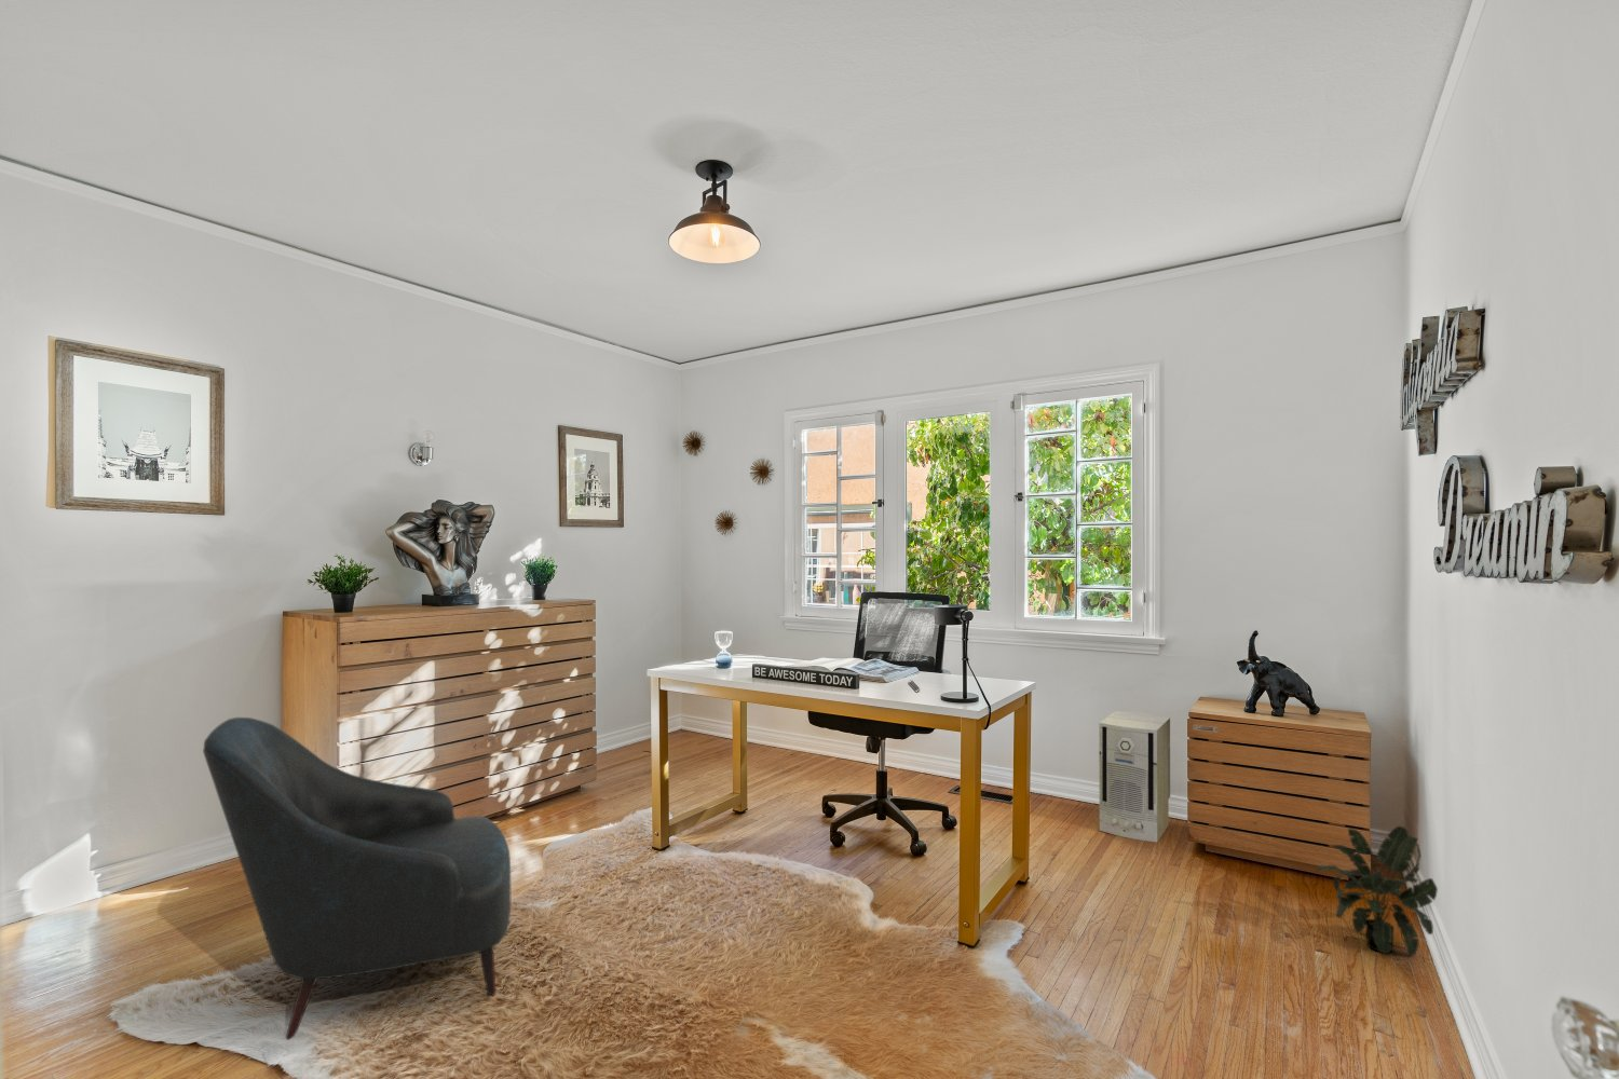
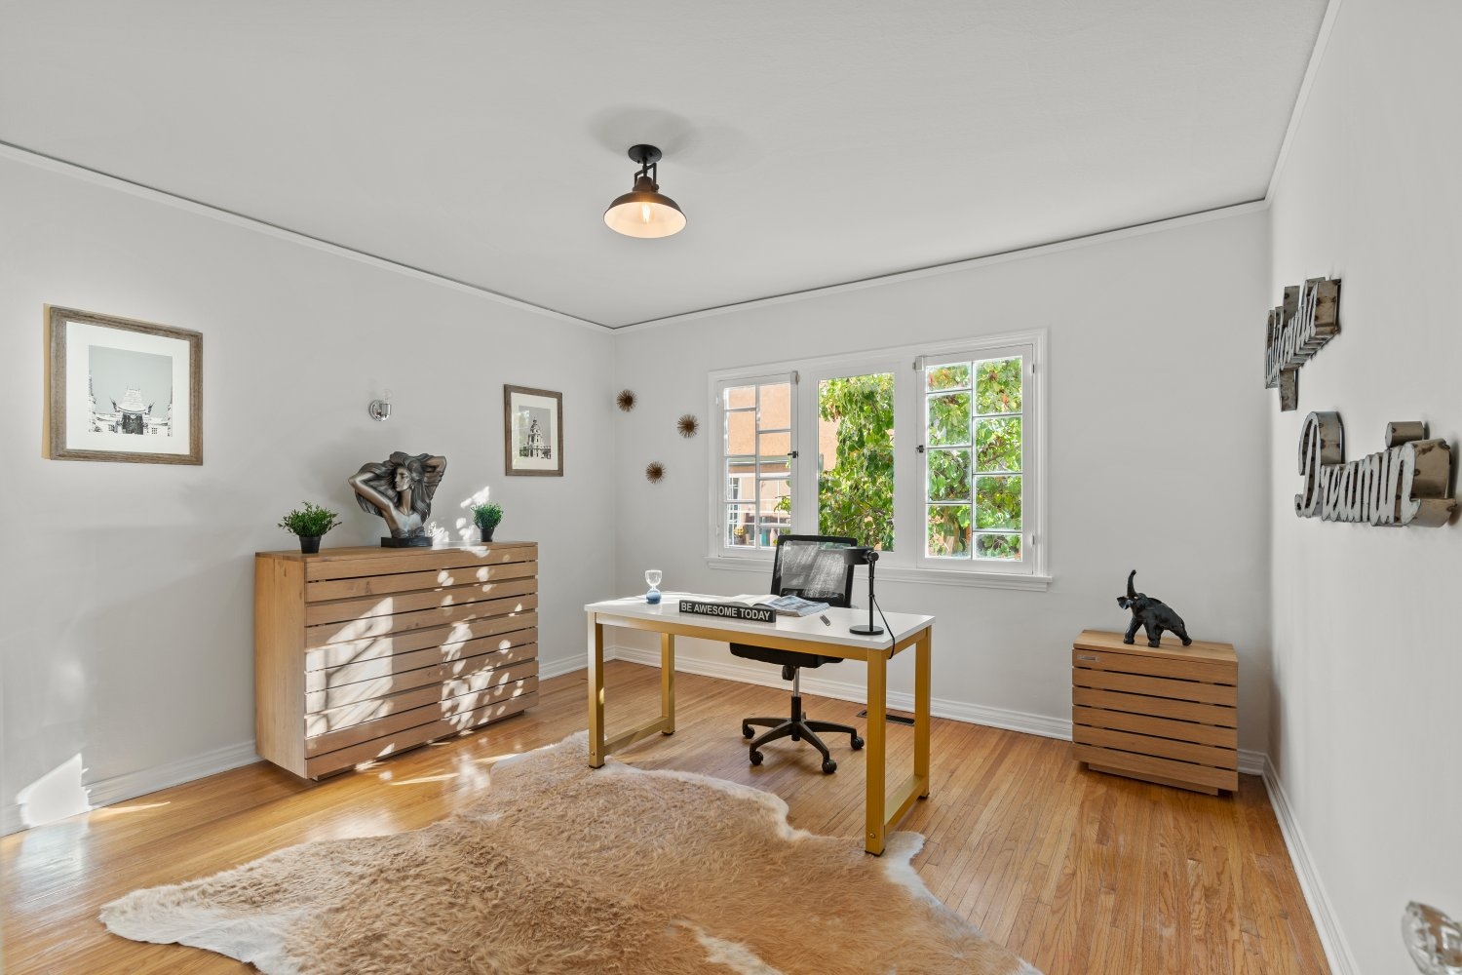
- armchair [202,717,512,1042]
- potted plant [1314,825,1438,959]
- air purifier [1097,711,1171,843]
